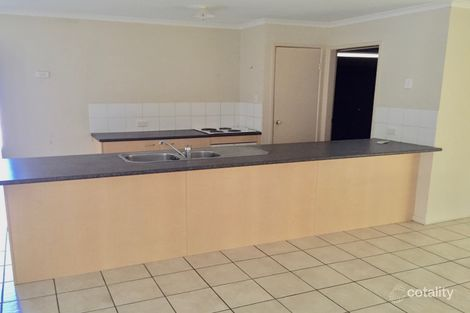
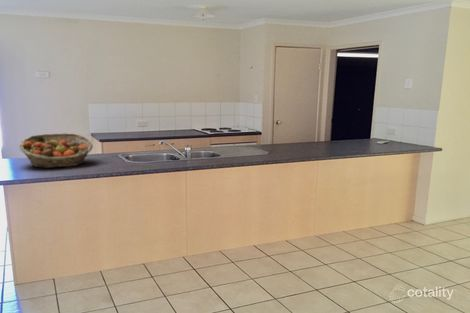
+ fruit basket [19,132,94,169]
